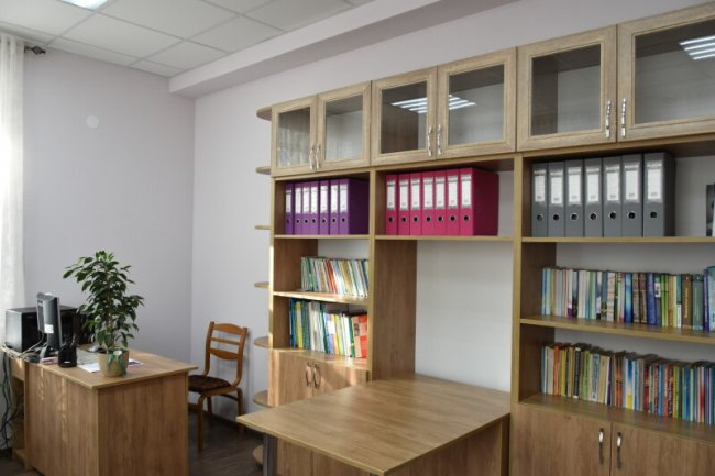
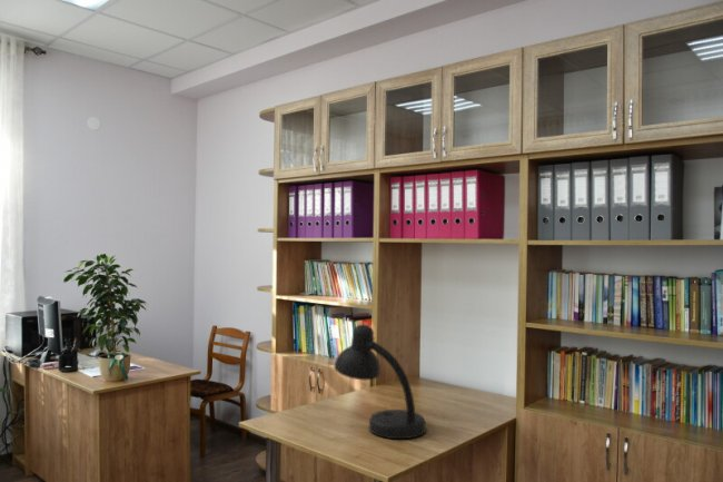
+ desk lamp [333,324,427,440]
